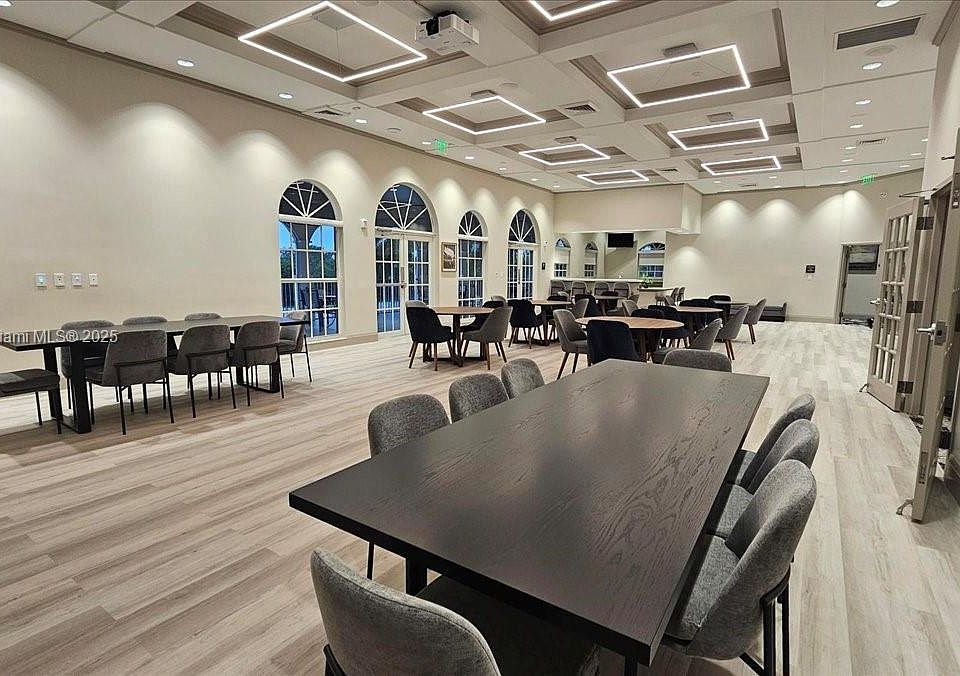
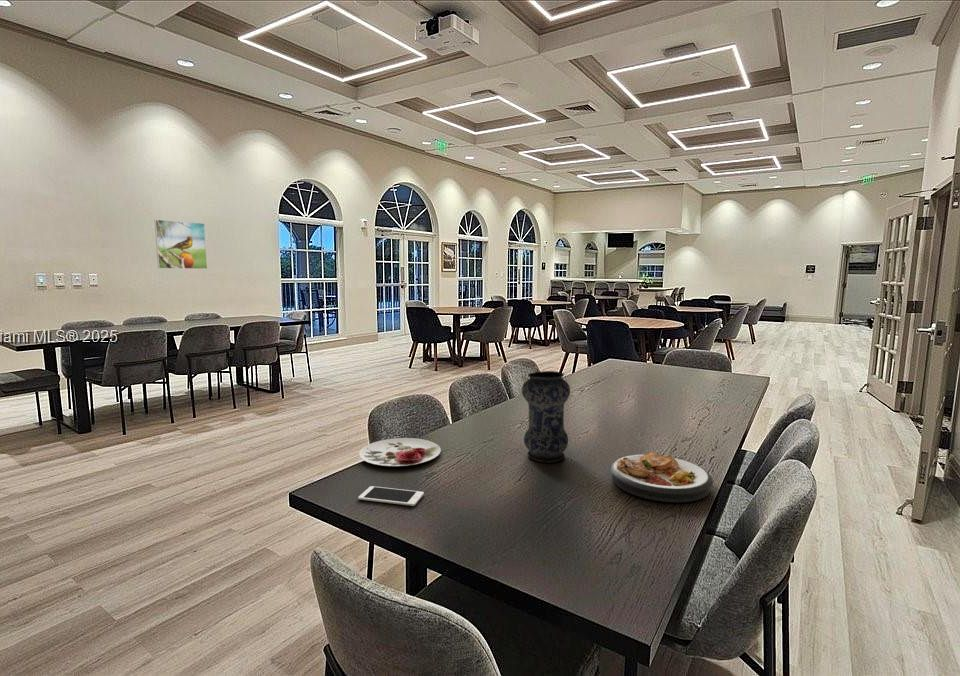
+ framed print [153,219,208,270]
+ plate [358,437,442,467]
+ vase [521,370,571,463]
+ cell phone [357,485,425,507]
+ plate [609,451,714,503]
